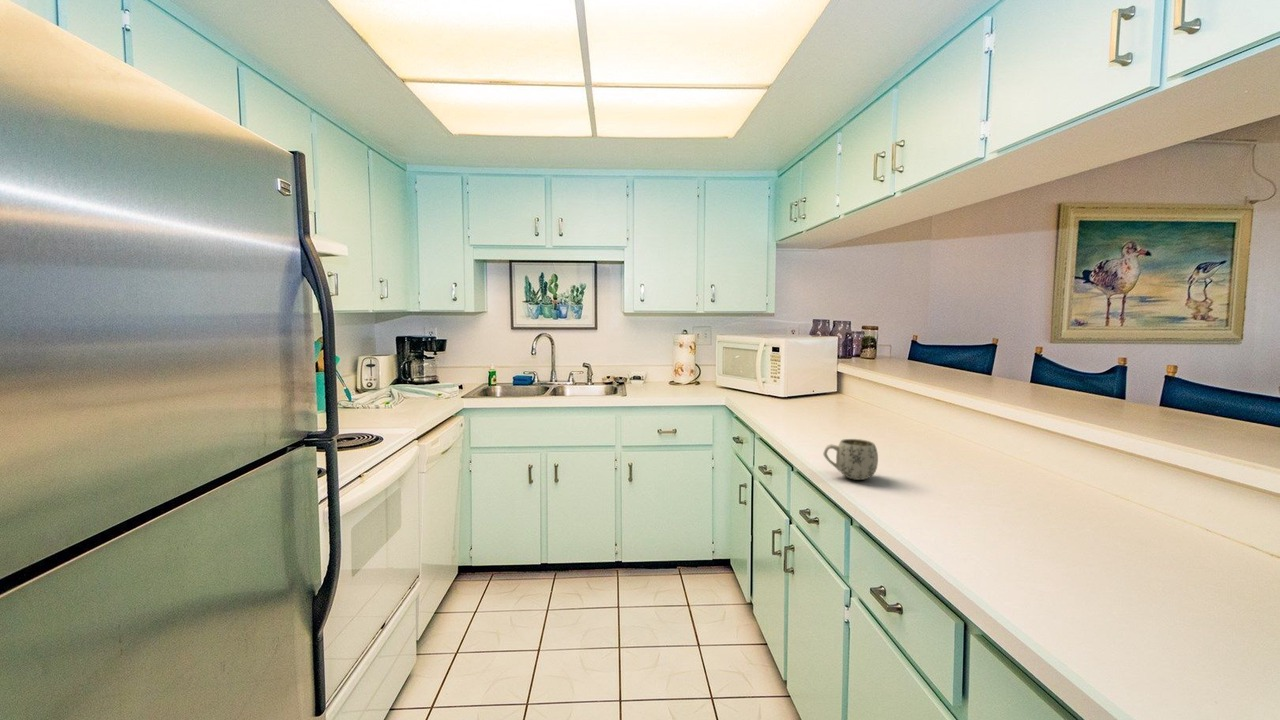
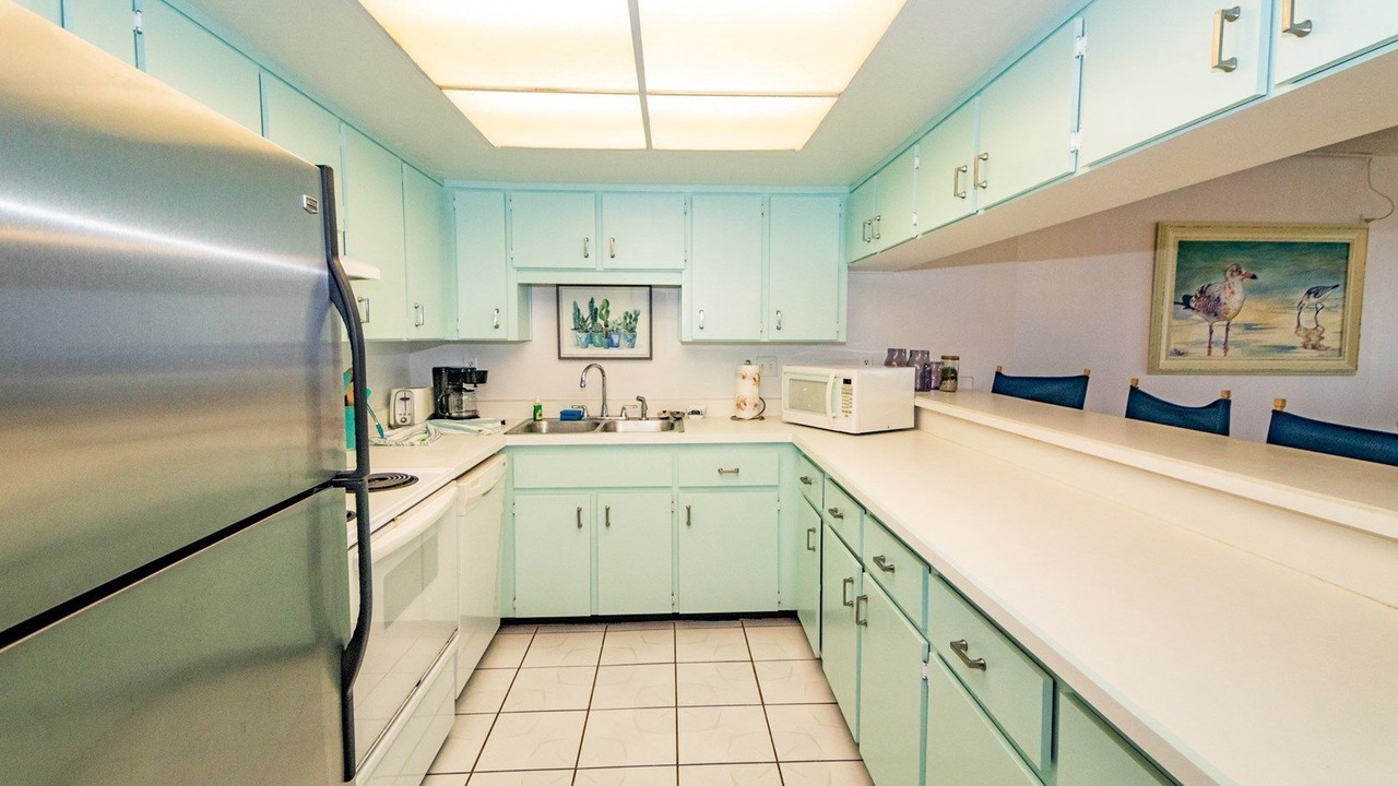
- mug [822,438,879,481]
